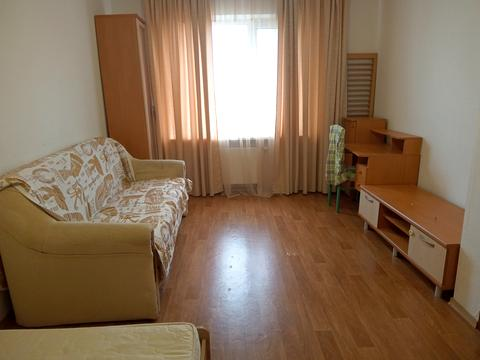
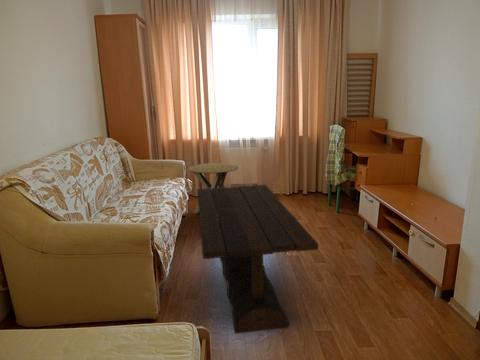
+ coffee table [196,184,319,335]
+ side table [187,162,239,220]
